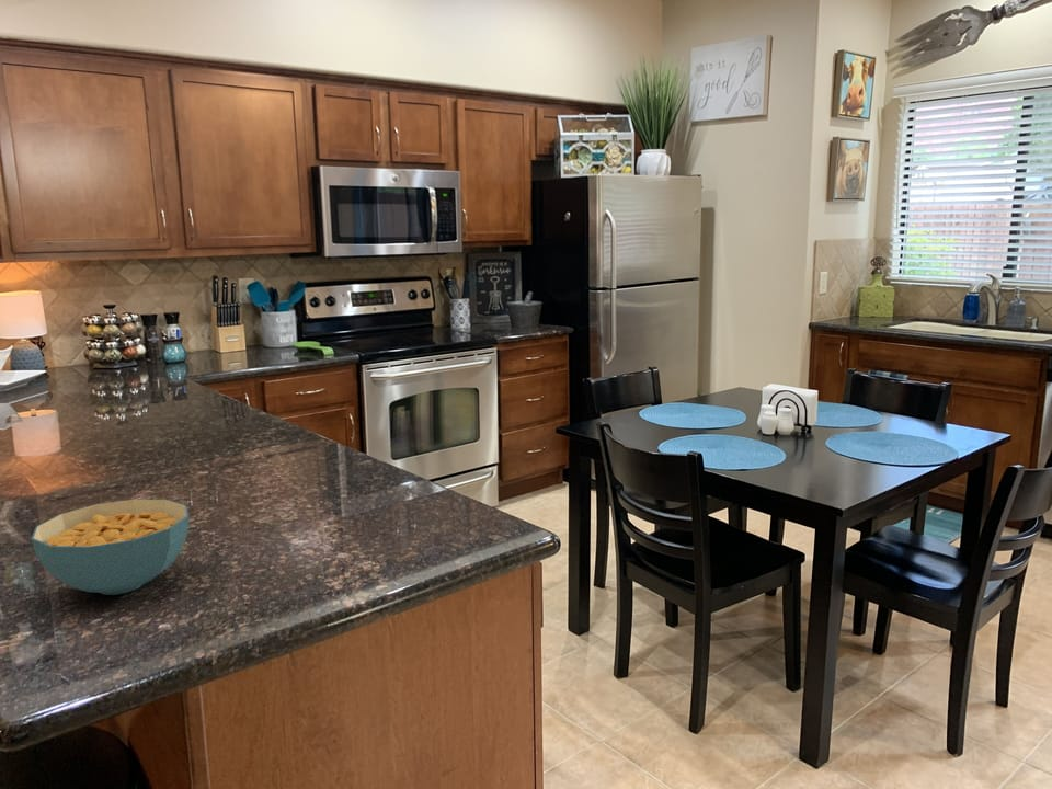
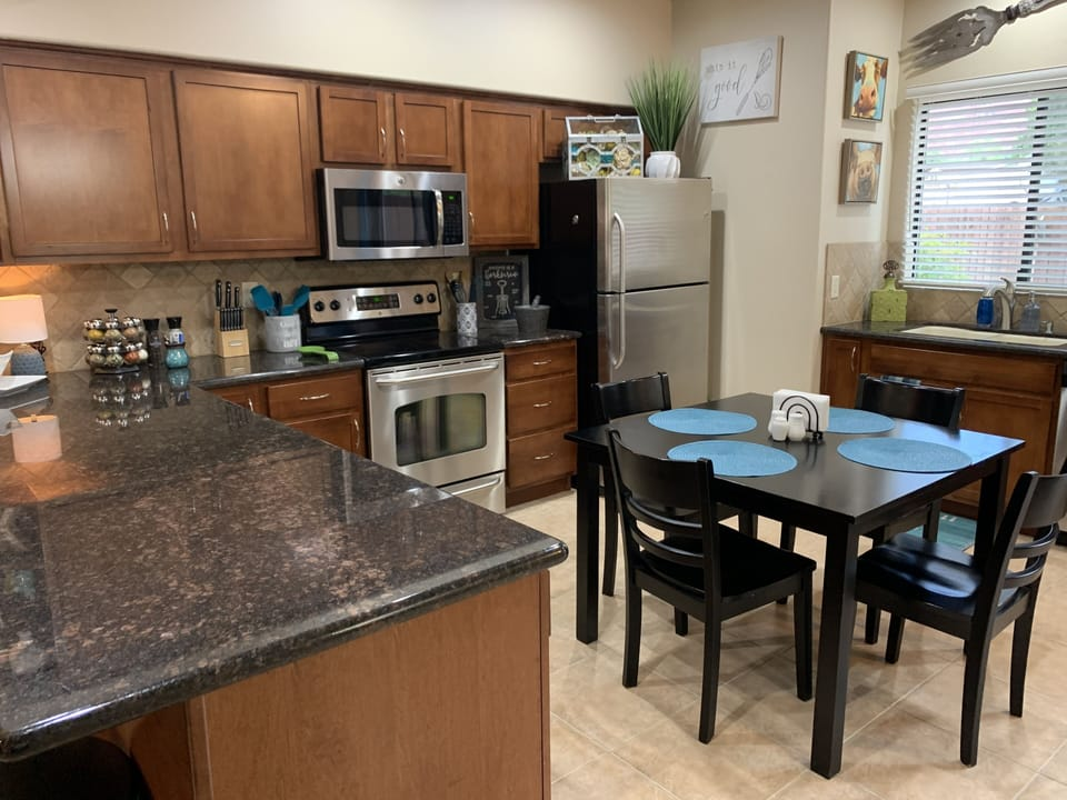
- cereal bowl [31,499,190,596]
